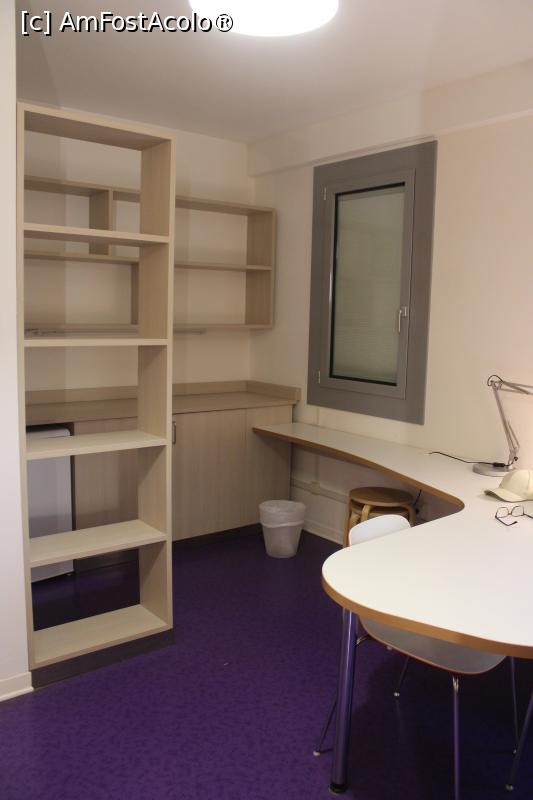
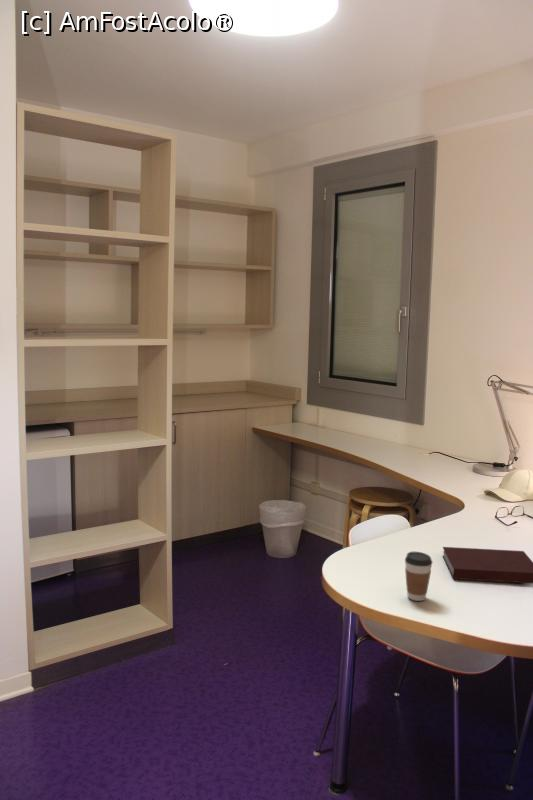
+ coffee cup [404,551,434,602]
+ notebook [441,546,533,584]
